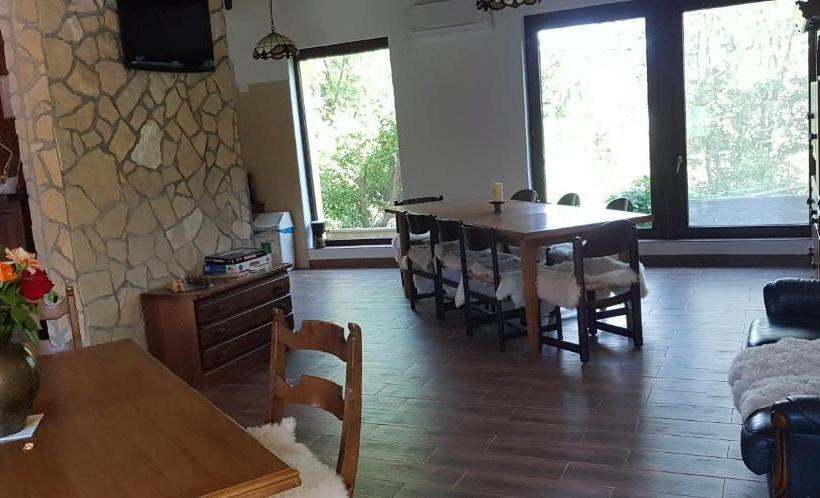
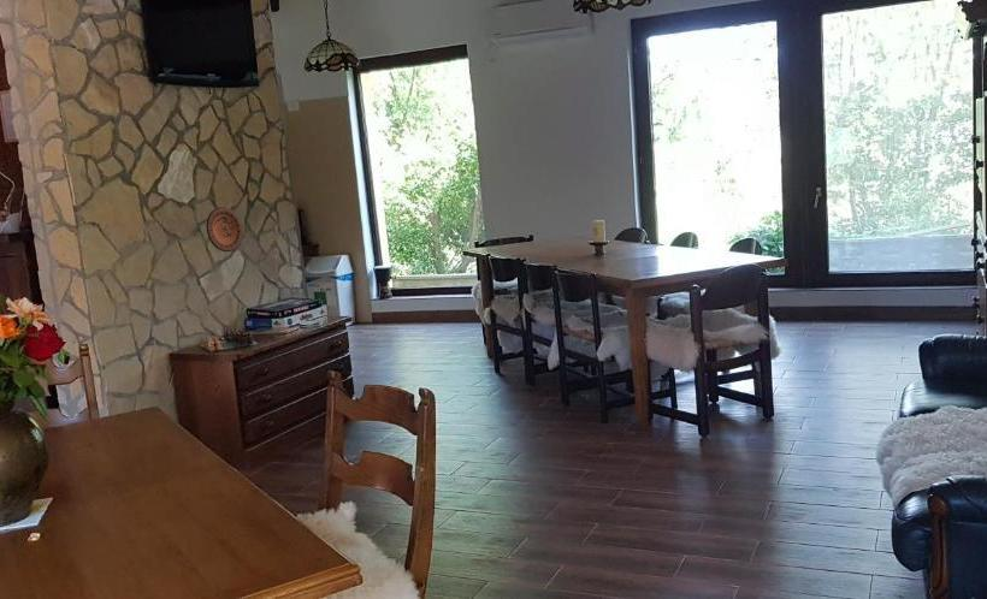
+ decorative plate [206,206,244,253]
